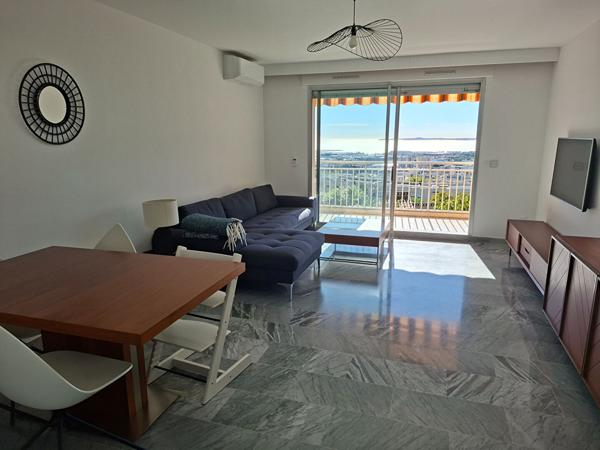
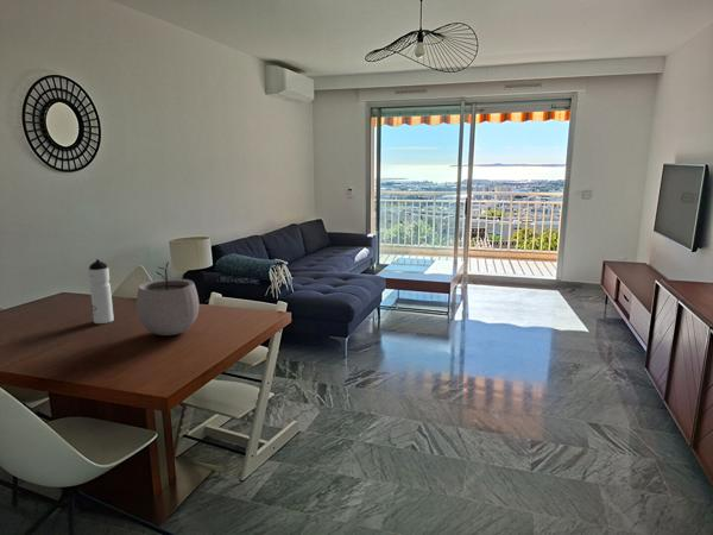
+ plant pot [135,260,200,336]
+ water bottle [87,258,115,325]
